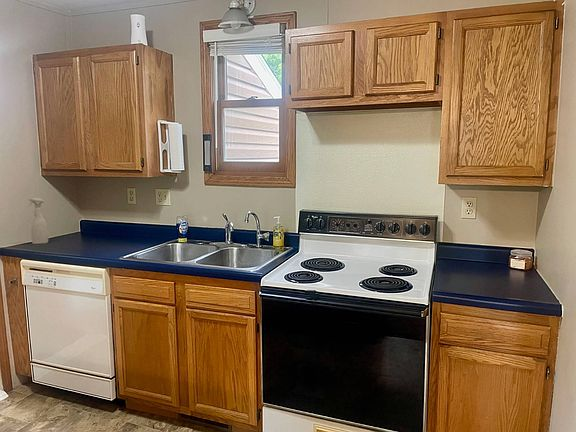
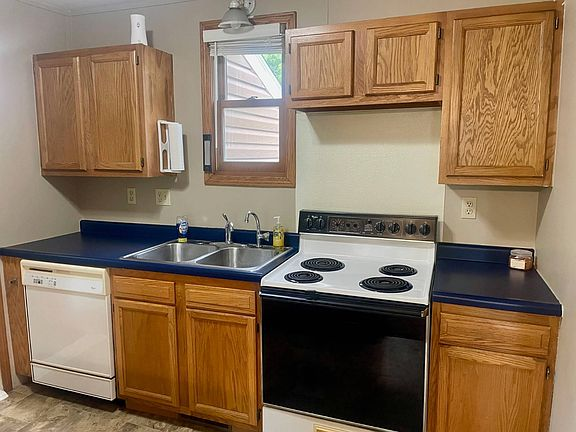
- spray bottle [27,197,49,245]
